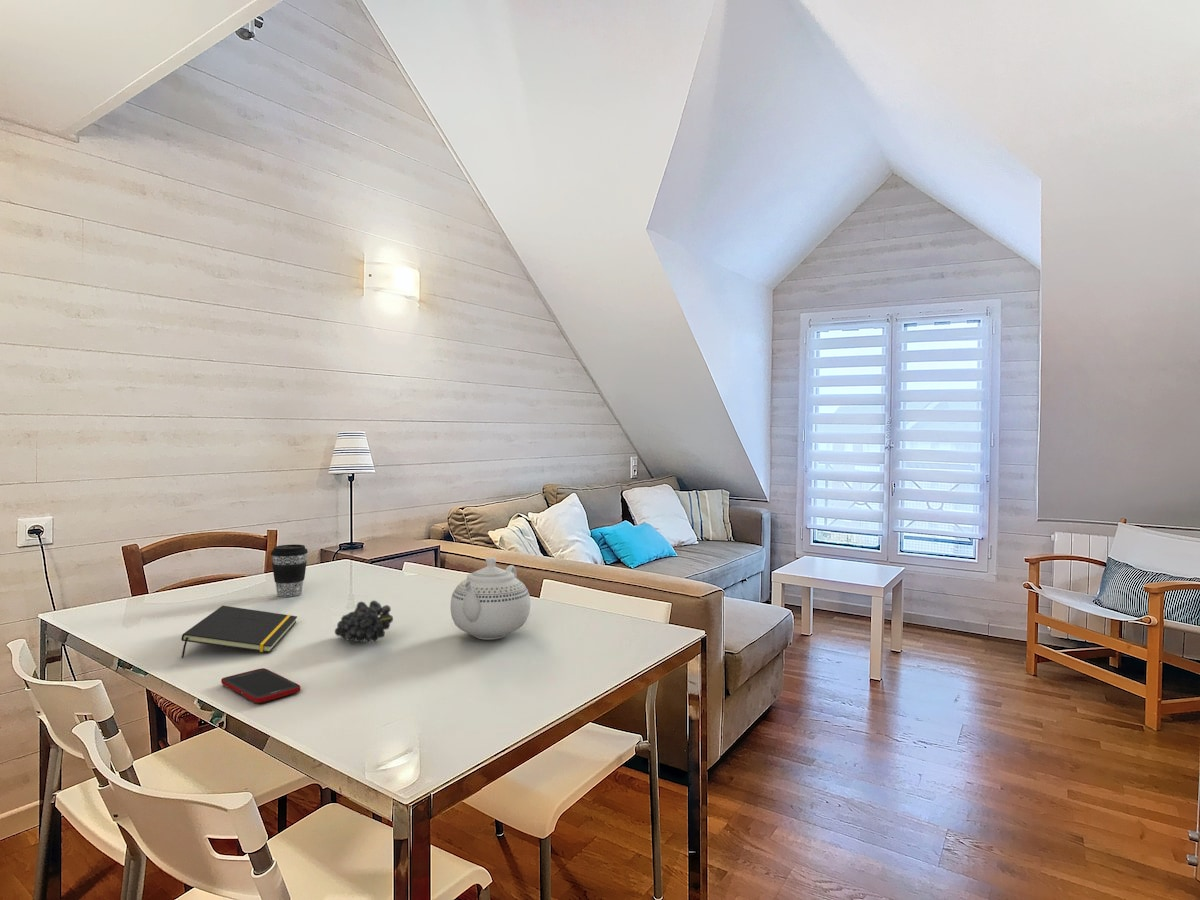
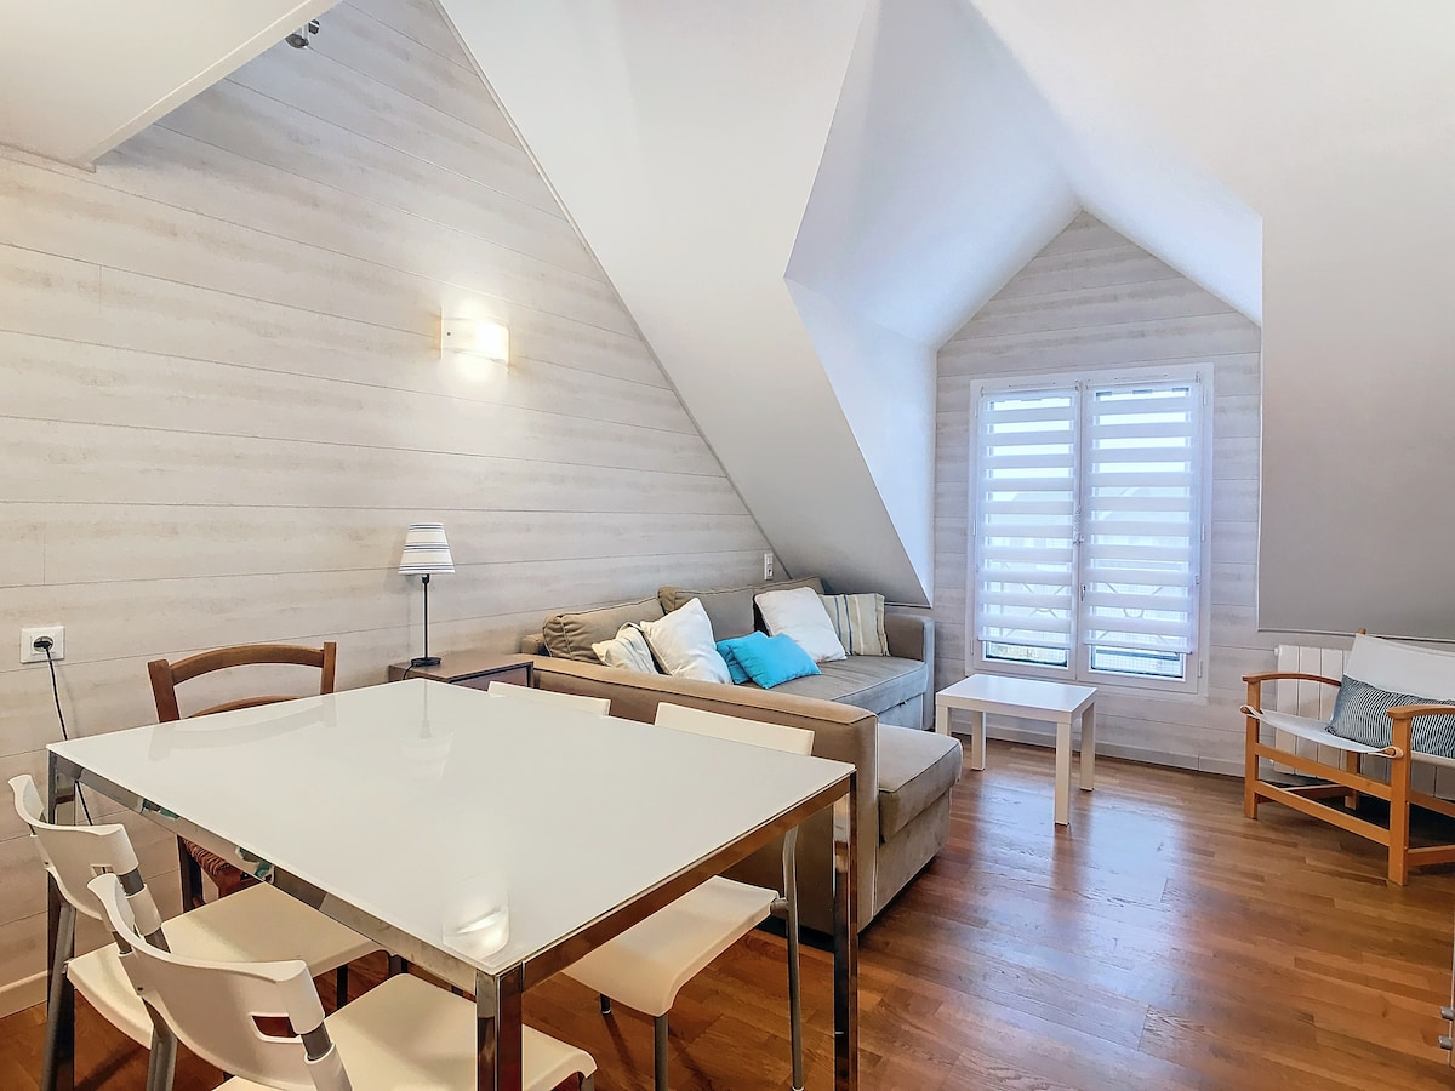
- coffee cup [270,543,309,598]
- cell phone [220,667,301,704]
- fruit [334,599,394,643]
- teapot [449,556,531,641]
- notepad [180,605,298,659]
